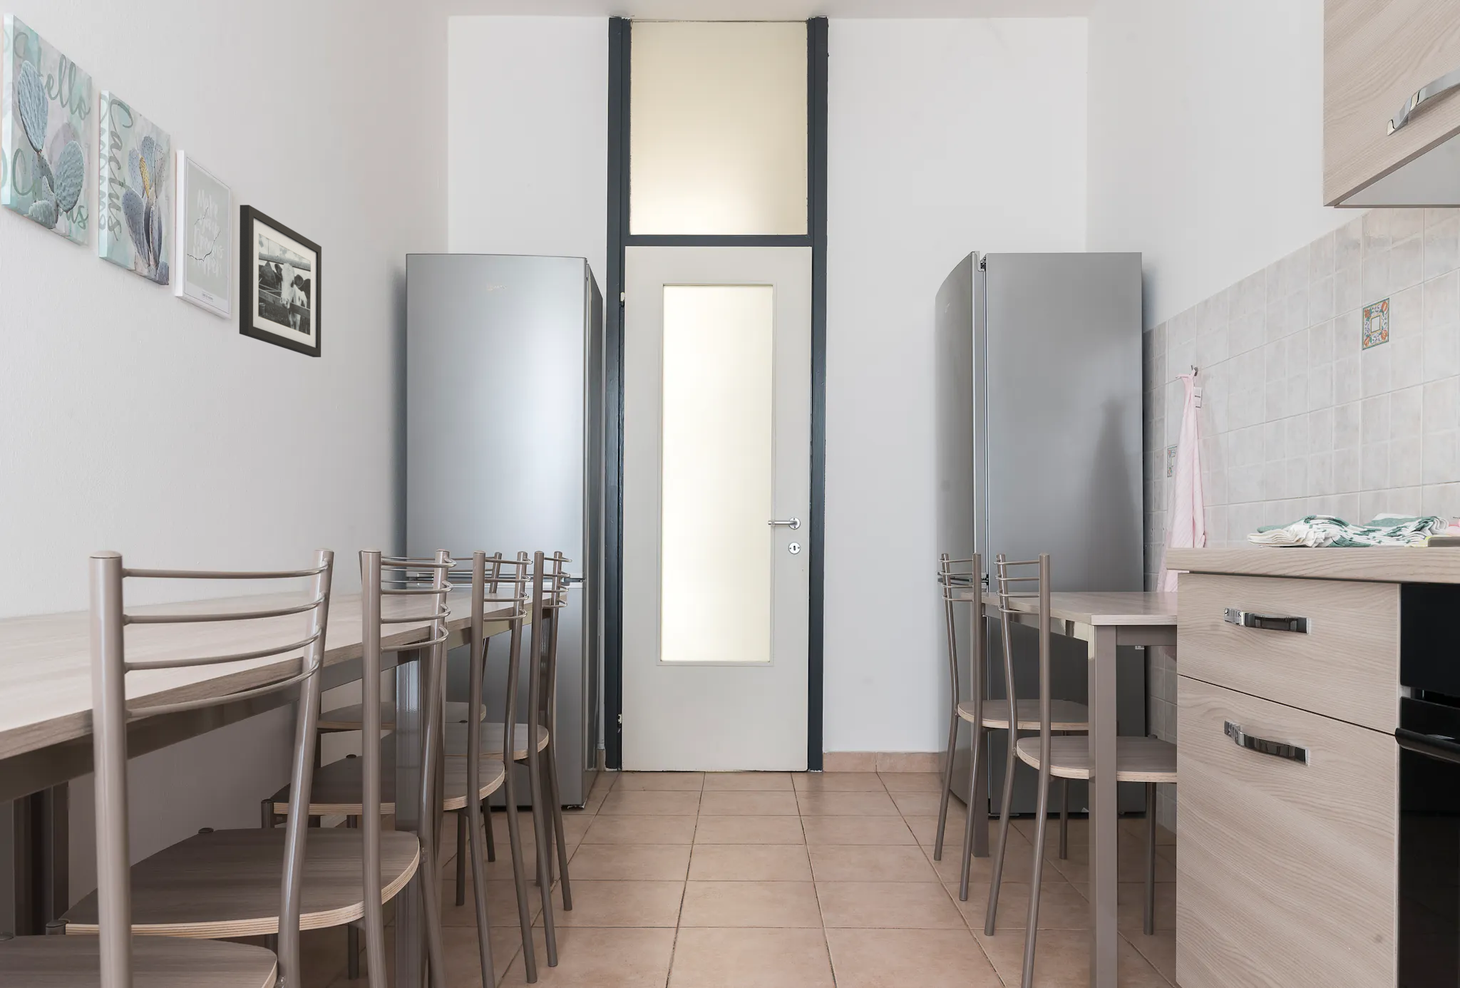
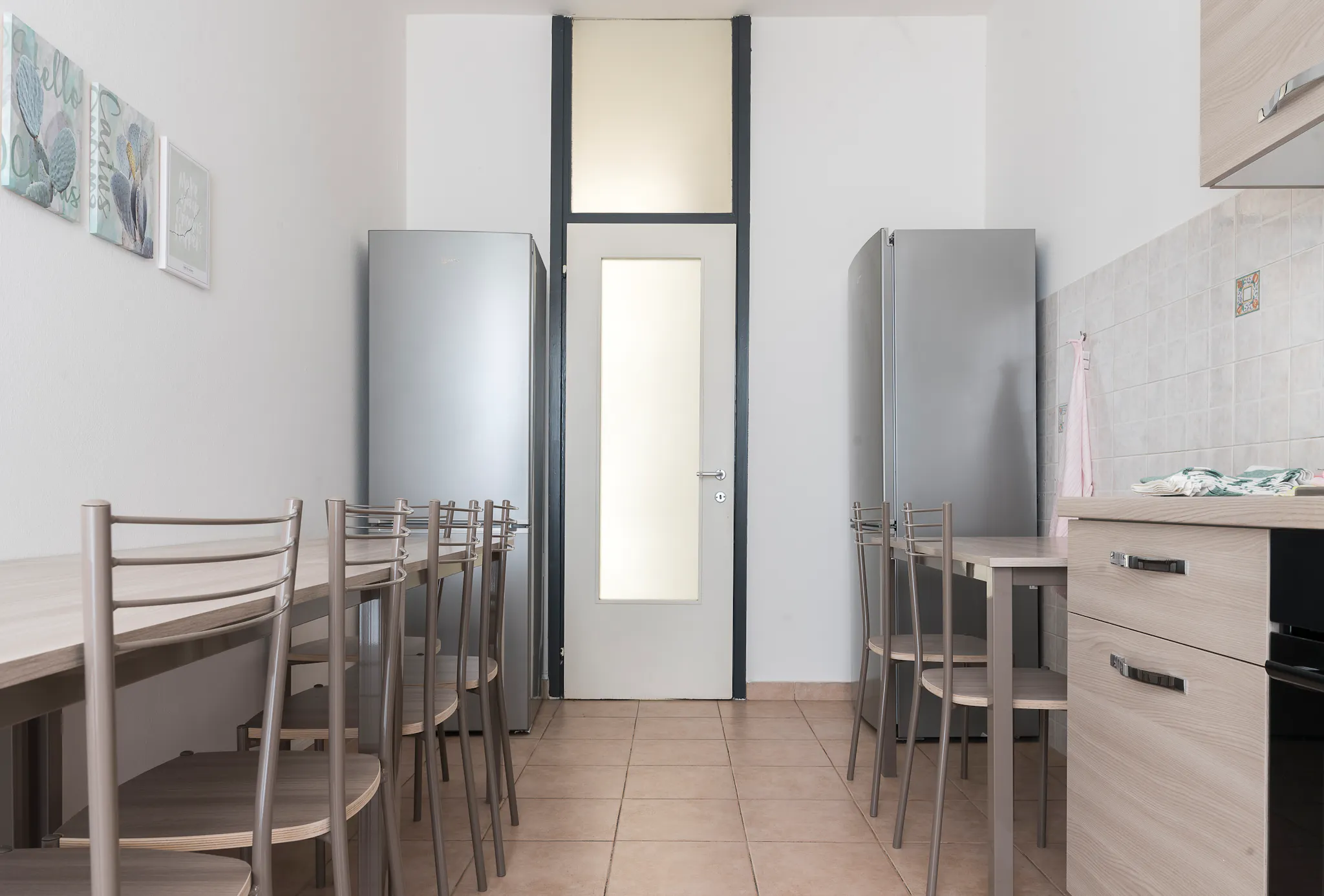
- picture frame [239,204,322,358]
